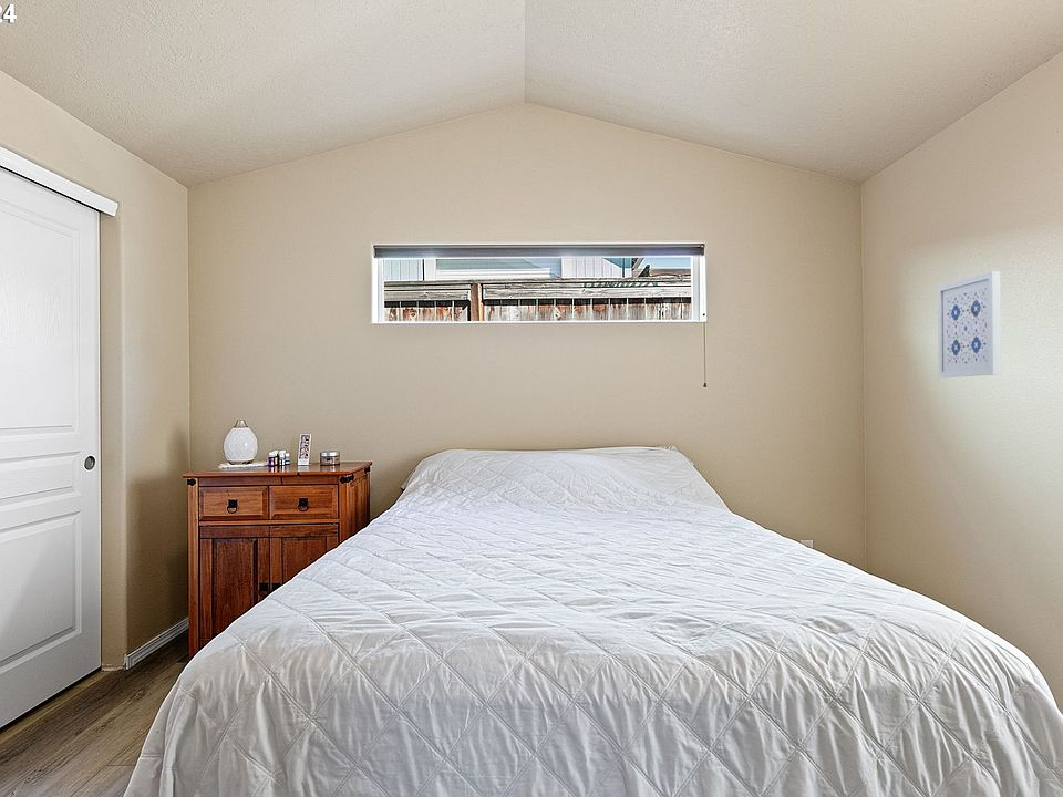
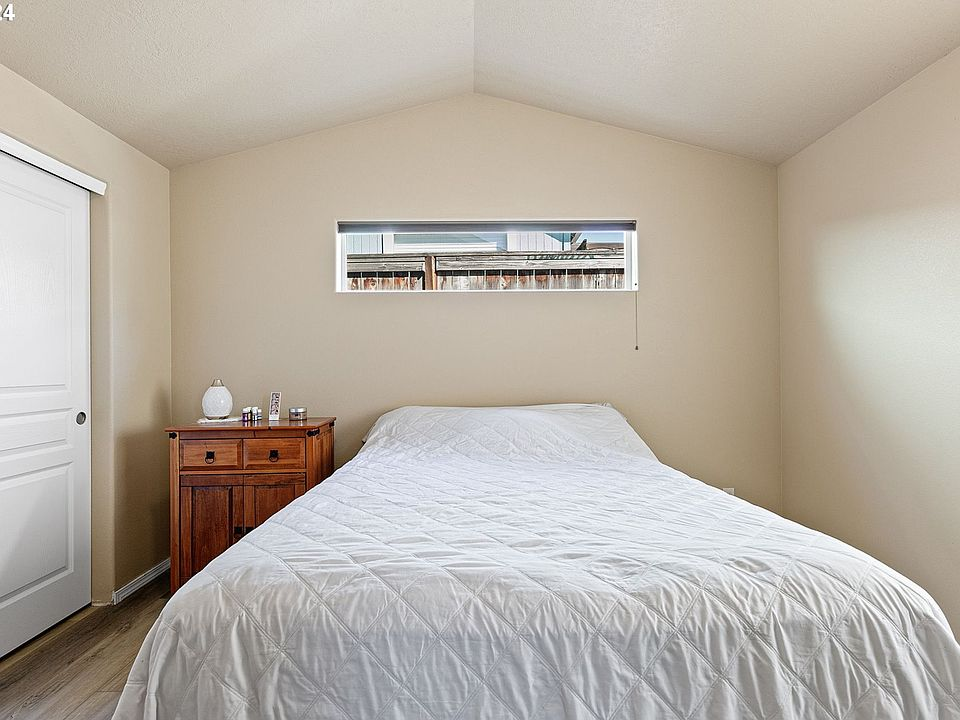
- wall art [937,270,1002,379]
